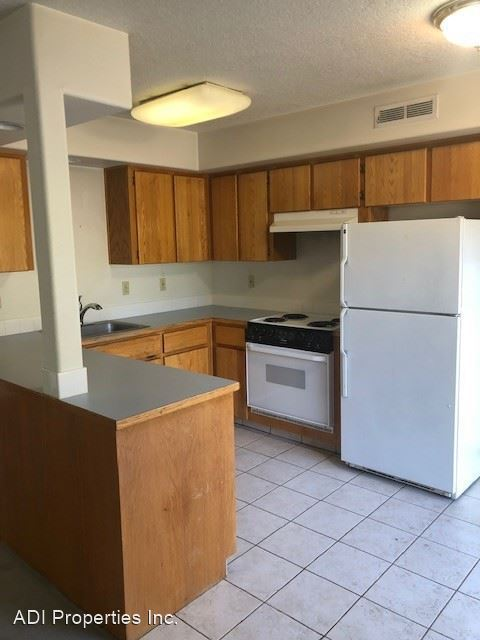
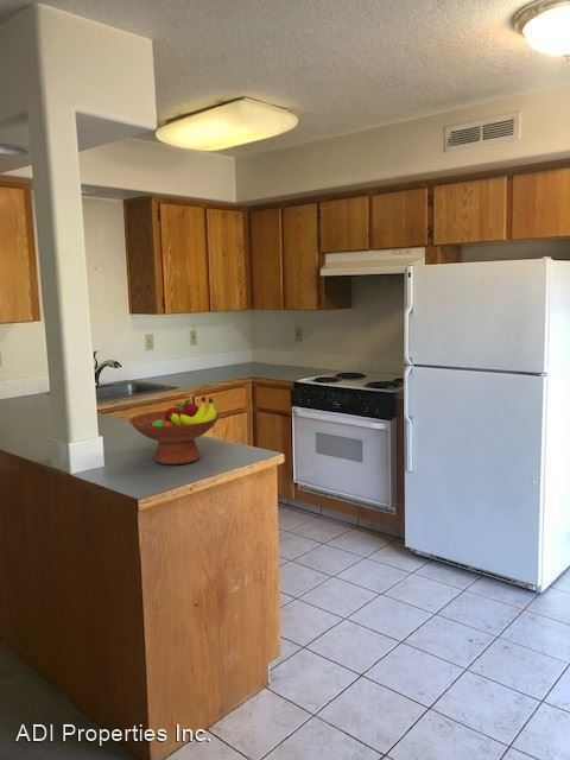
+ fruit bowl [127,395,222,466]
